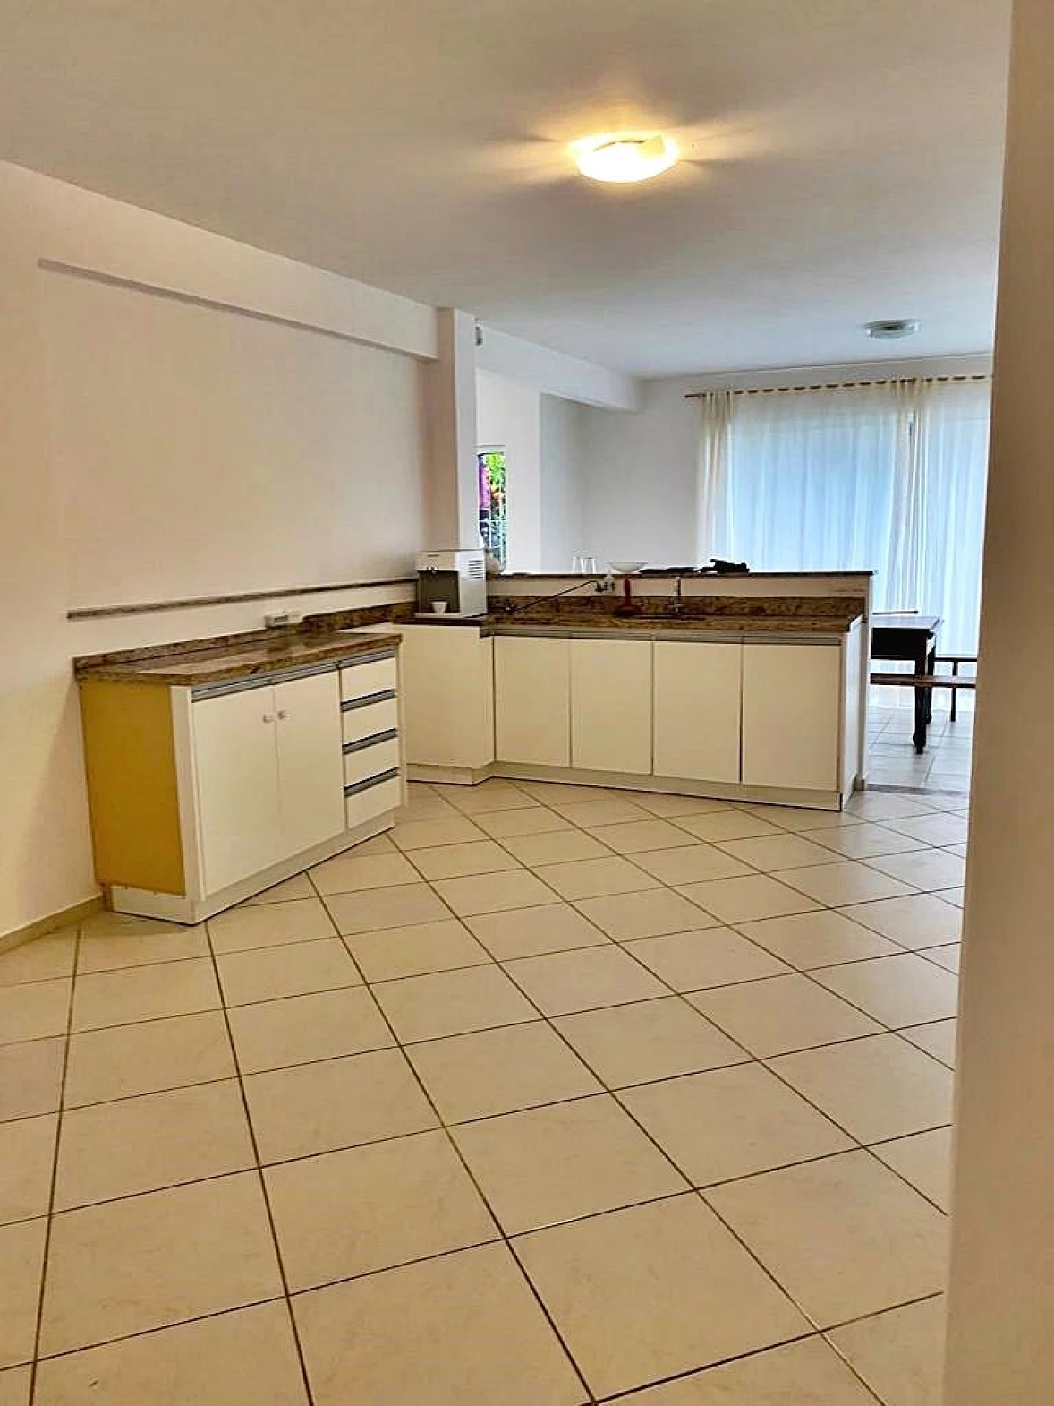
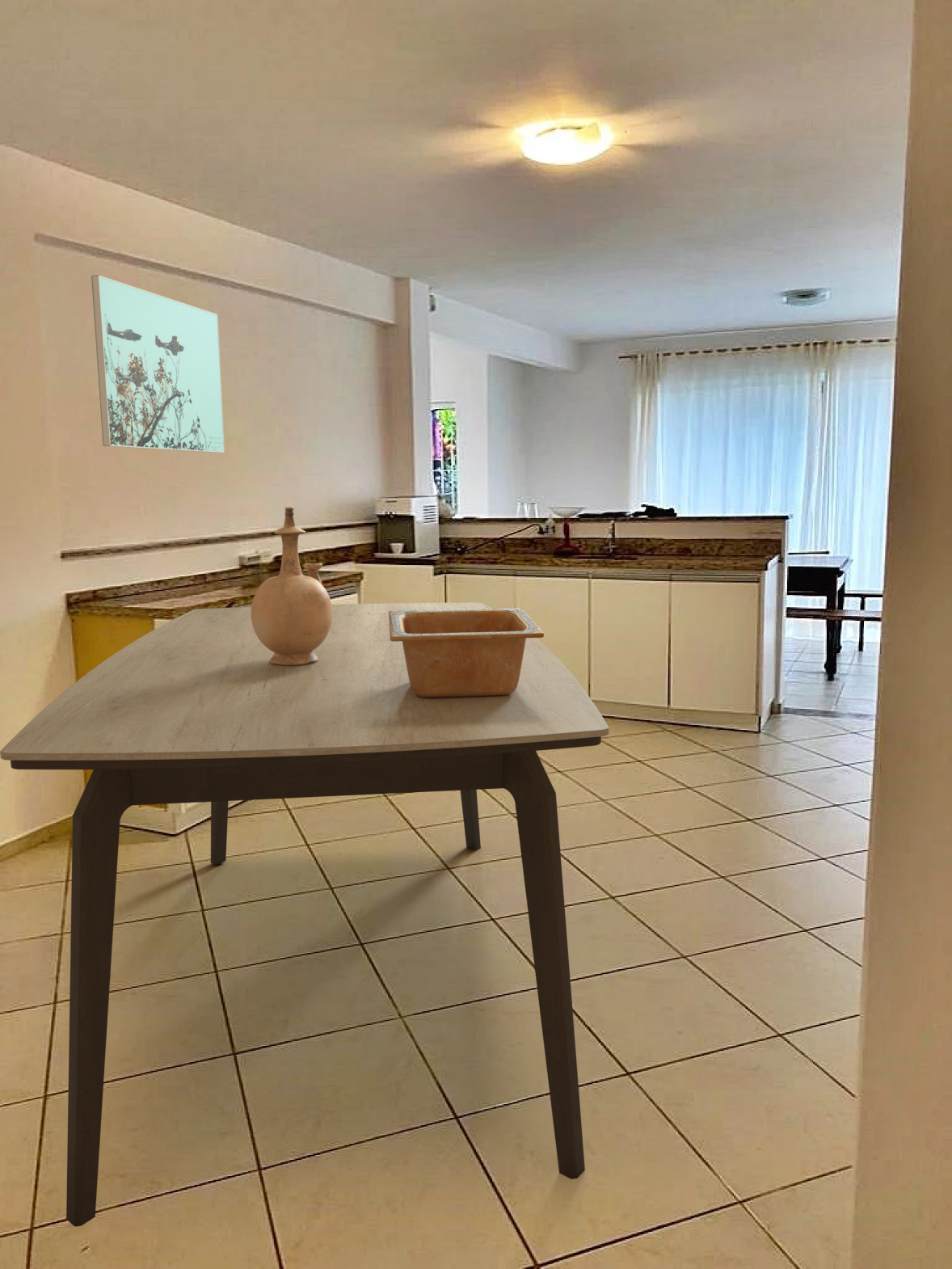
+ serving bowl [389,607,545,698]
+ vase [251,506,332,665]
+ dining table [0,602,609,1227]
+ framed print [91,274,225,453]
